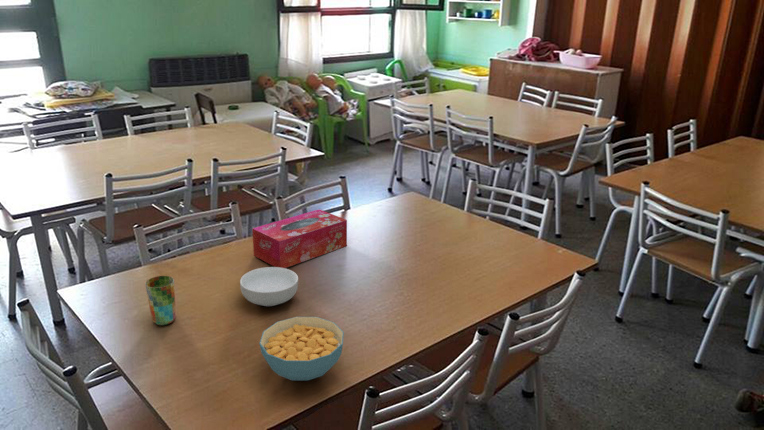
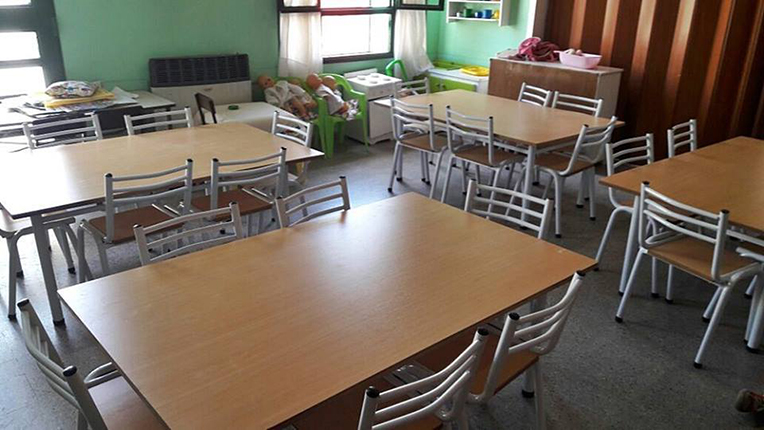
- cereal bowl [258,316,345,381]
- cup [144,275,177,326]
- cereal bowl [239,266,299,307]
- tissue box [251,208,348,269]
